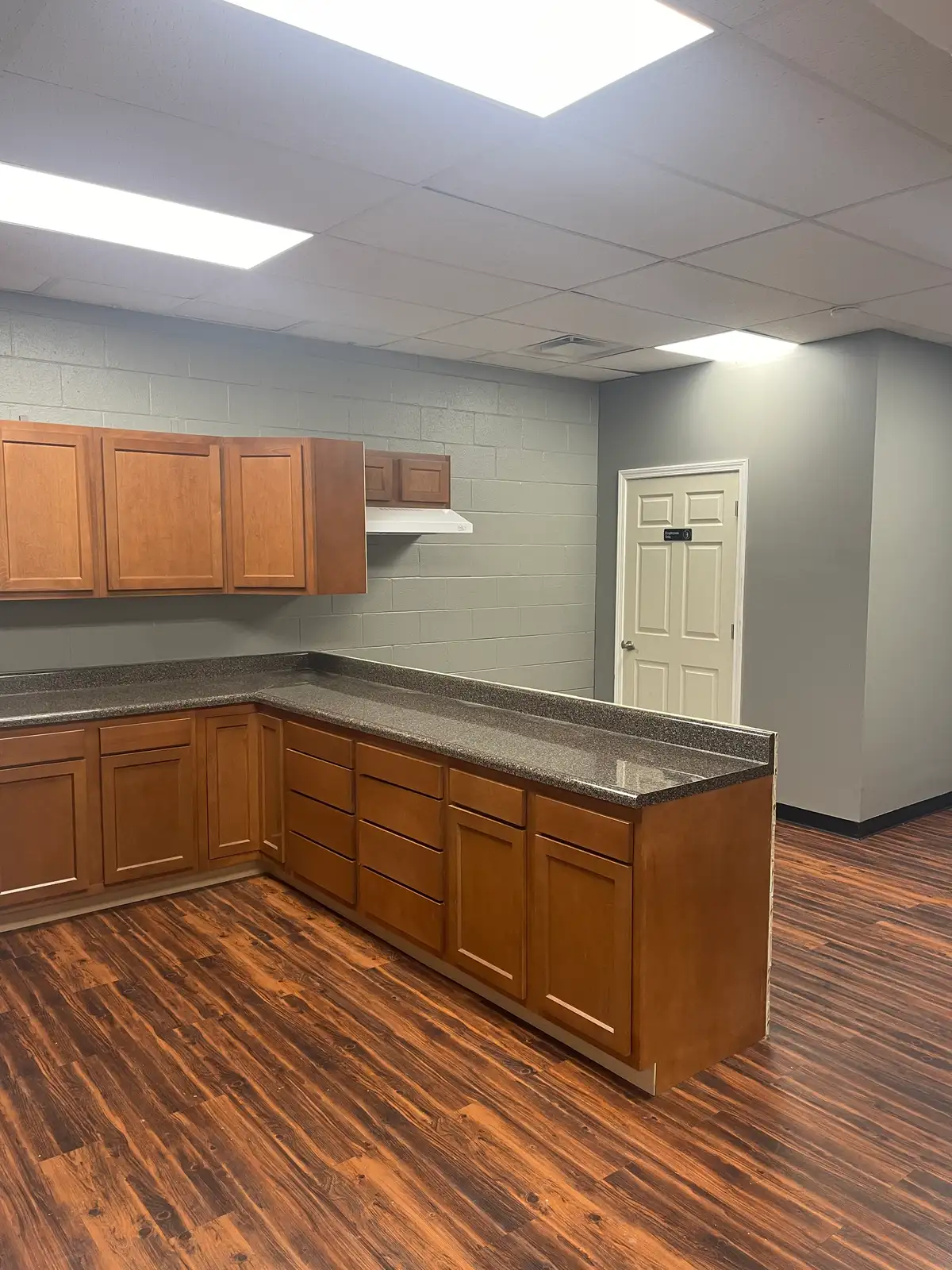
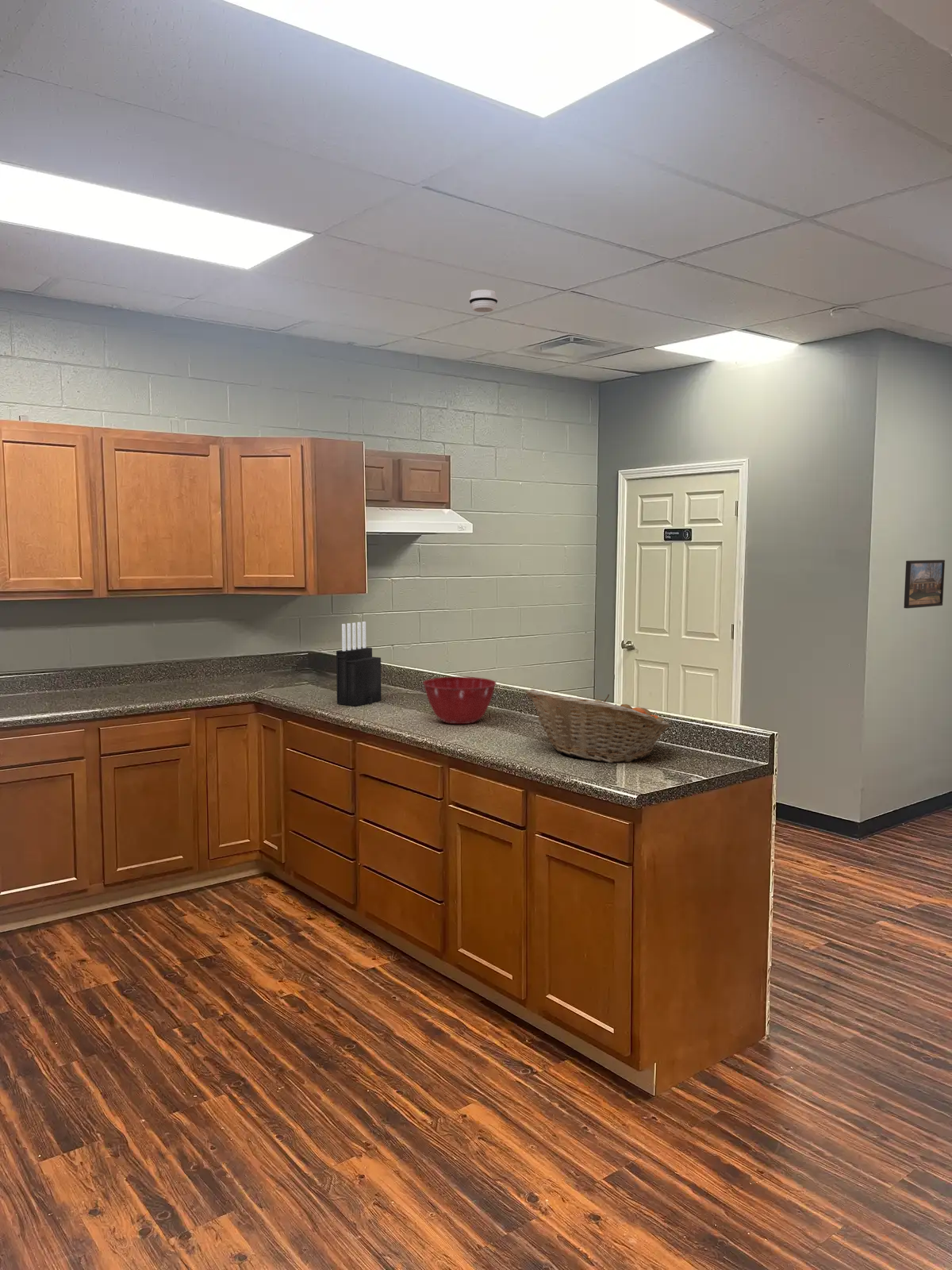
+ fruit basket [525,689,670,764]
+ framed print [903,559,946,609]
+ smoke detector [468,289,499,313]
+ knife block [336,621,382,706]
+ mixing bowl [422,676,497,725]
